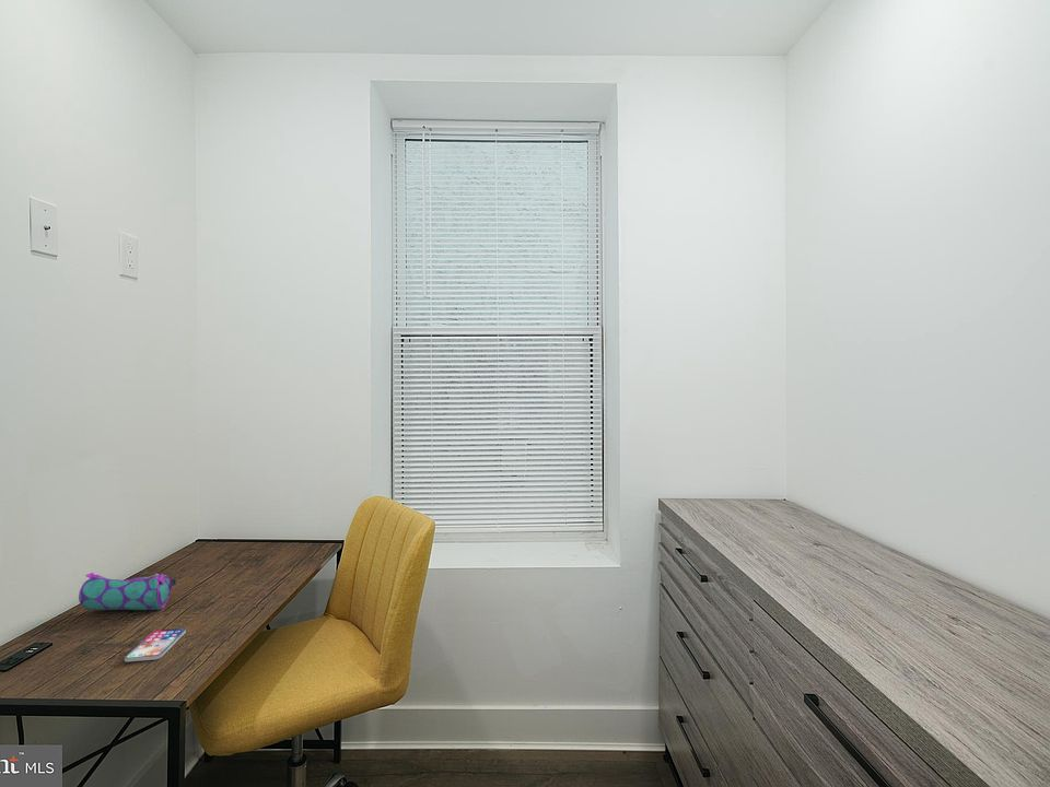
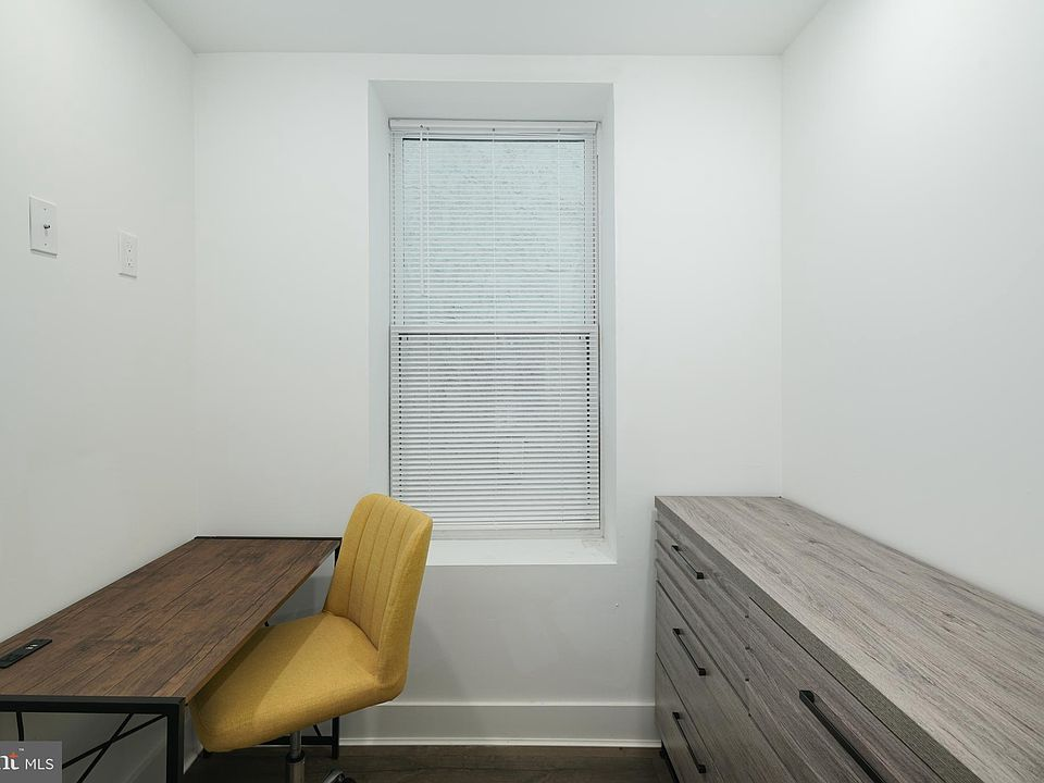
- pencil case [78,572,177,611]
- smartphone [124,627,187,662]
